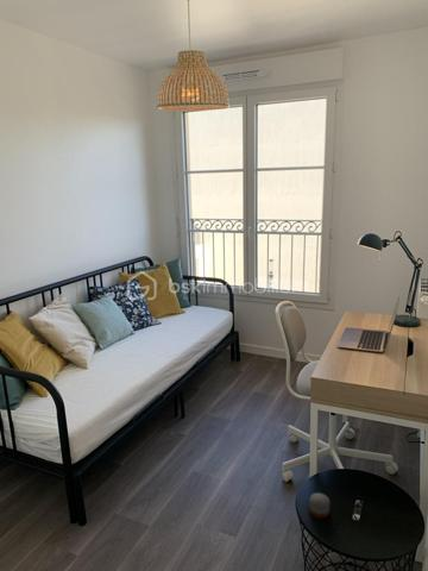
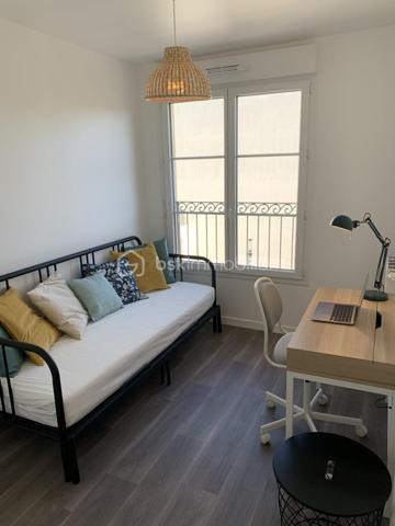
- candle [308,491,331,520]
